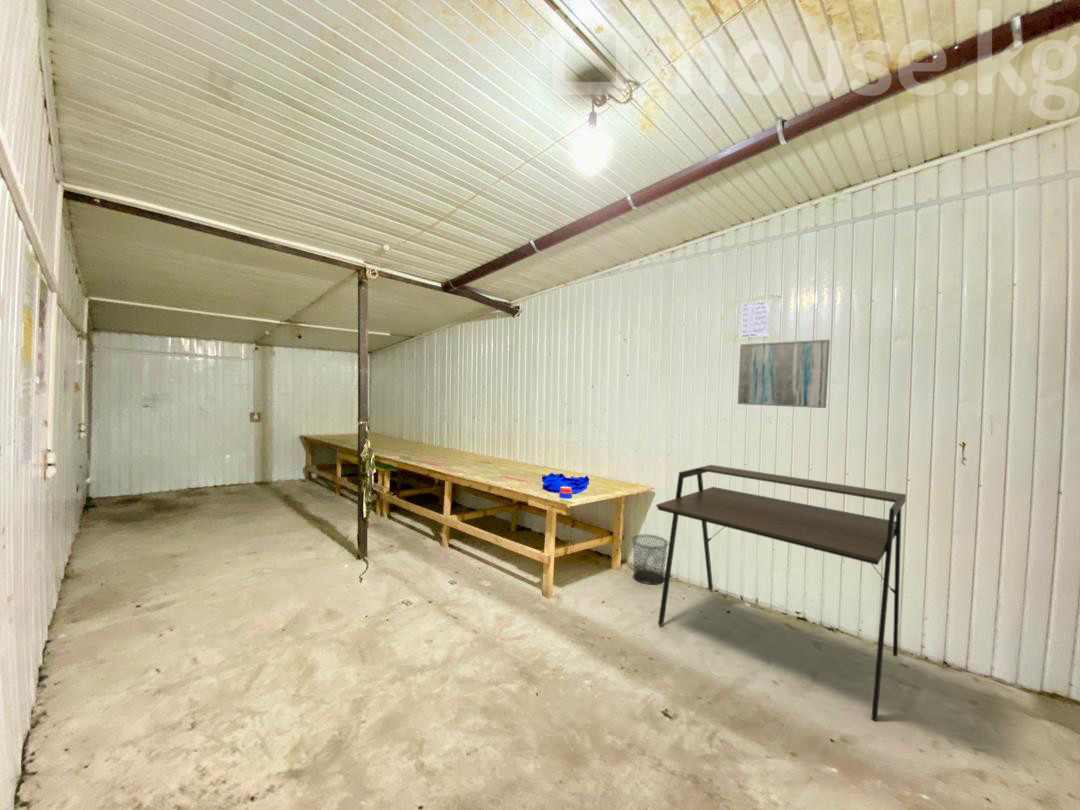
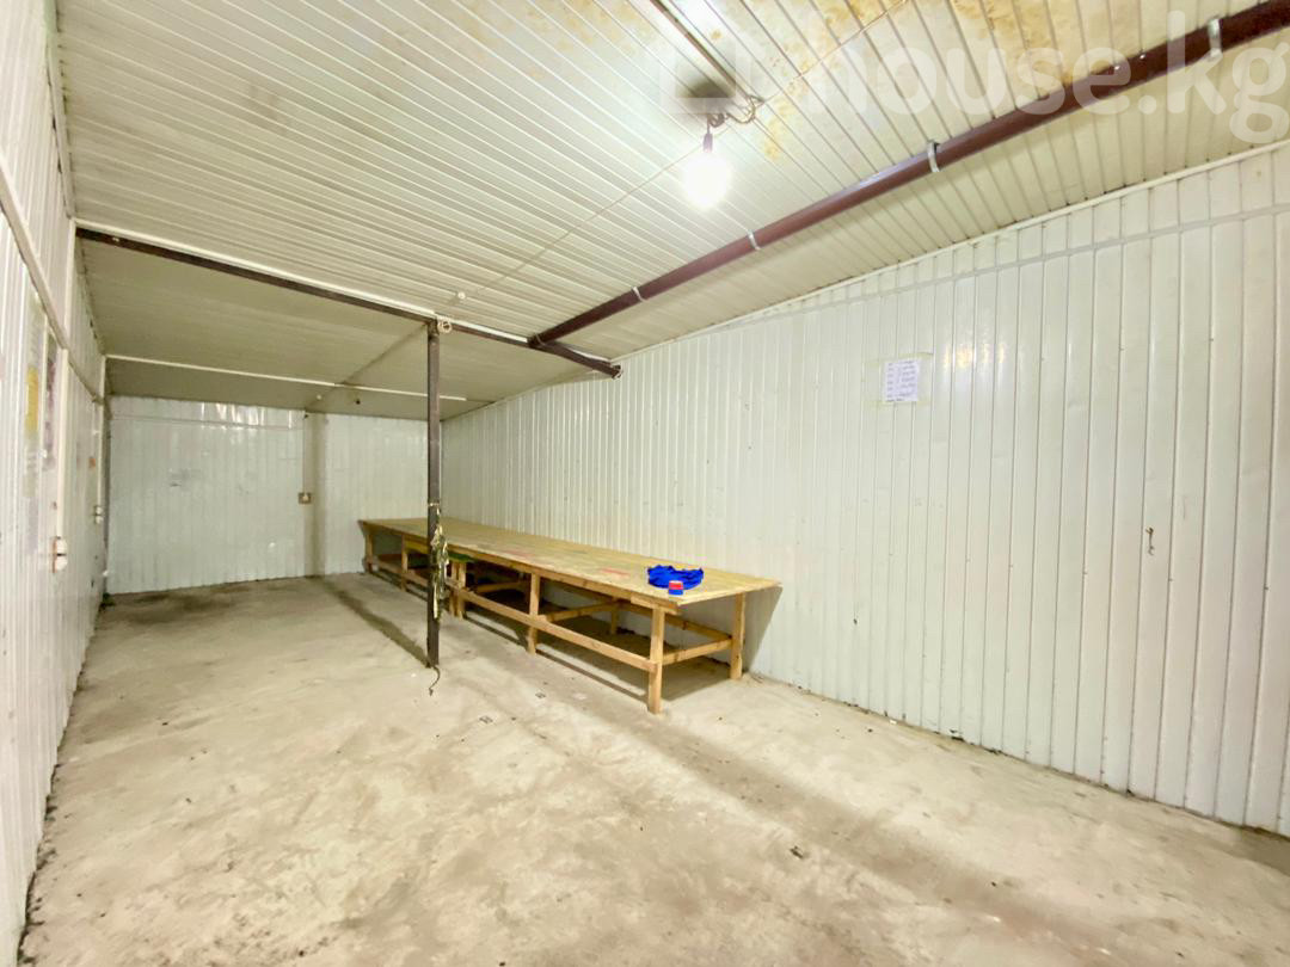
- waste bin [631,534,669,586]
- desk [656,464,907,722]
- wall art [737,339,831,409]
